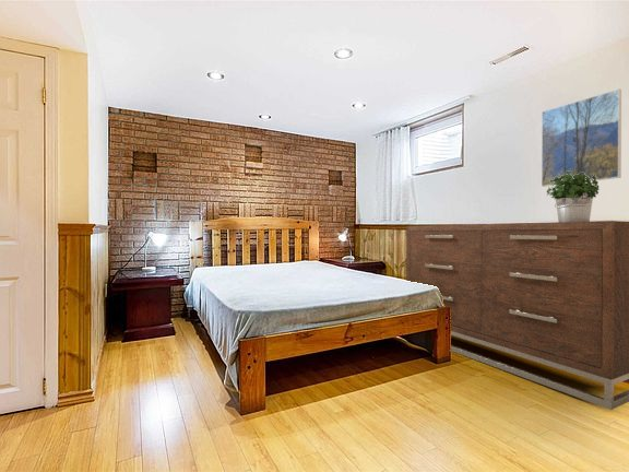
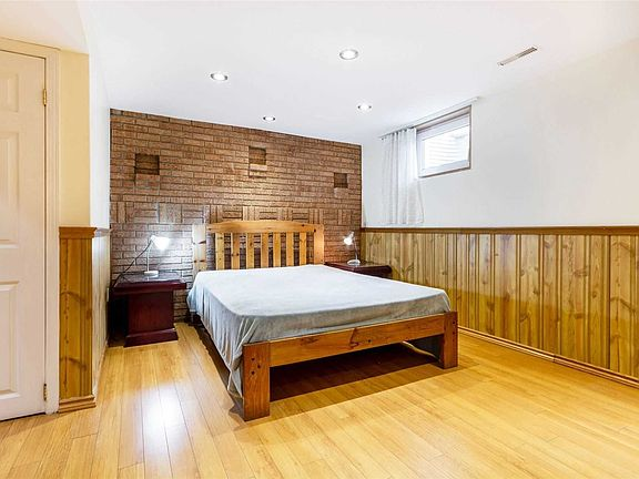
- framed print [541,87,622,188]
- potted plant [546,172,601,222]
- dresser [405,220,629,411]
